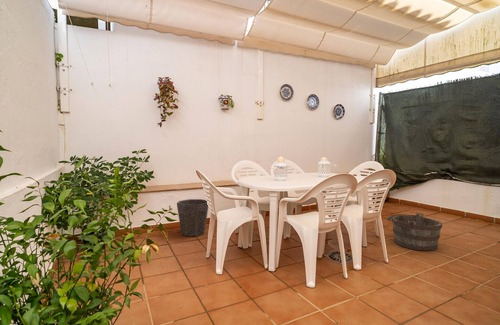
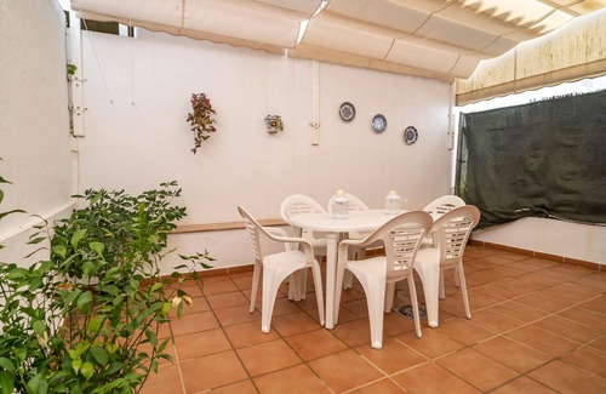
- waste bin [176,198,209,237]
- bucket [386,212,443,252]
